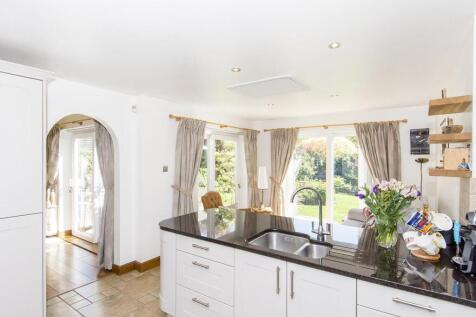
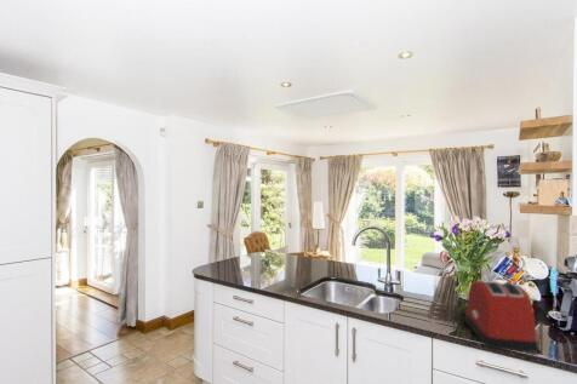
+ toaster [463,280,539,353]
